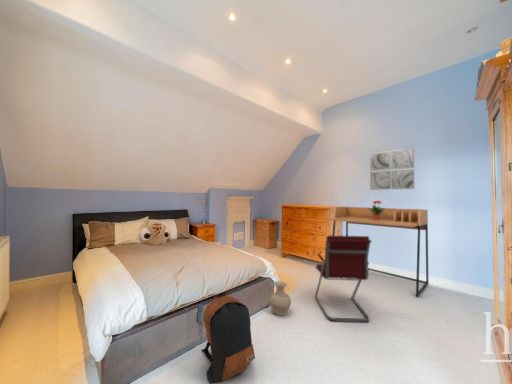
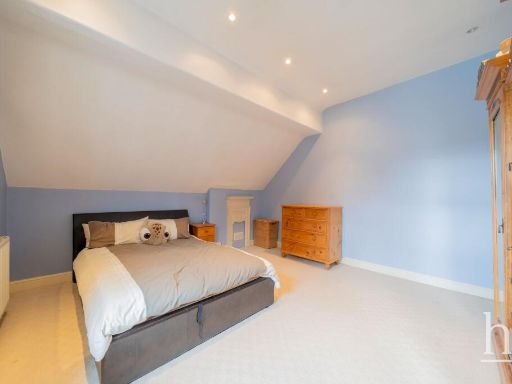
- potted plant [366,200,386,220]
- wall art [369,147,415,191]
- desk [326,206,430,297]
- office chair [314,235,373,323]
- vase [269,280,292,317]
- backpack [201,292,256,384]
